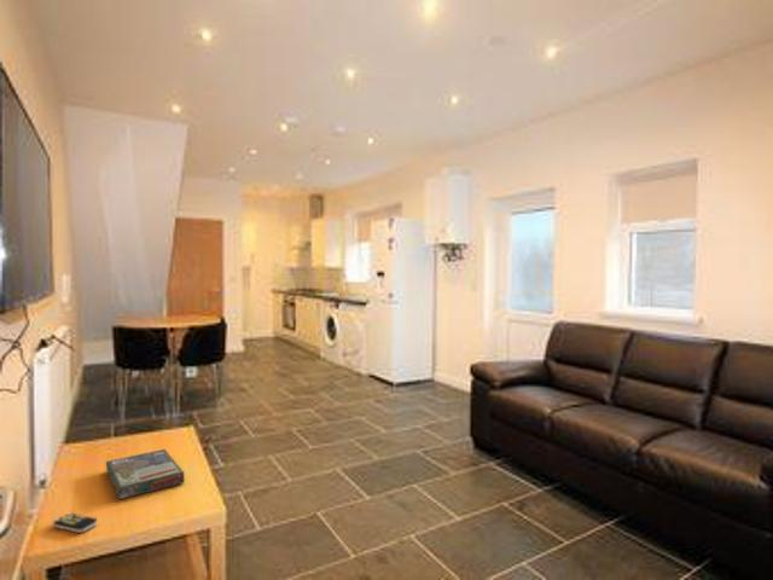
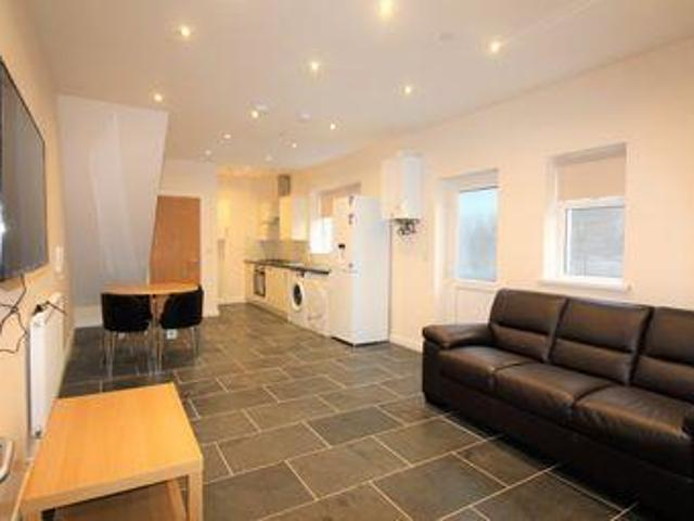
- board game [105,448,186,501]
- remote control [52,512,98,534]
